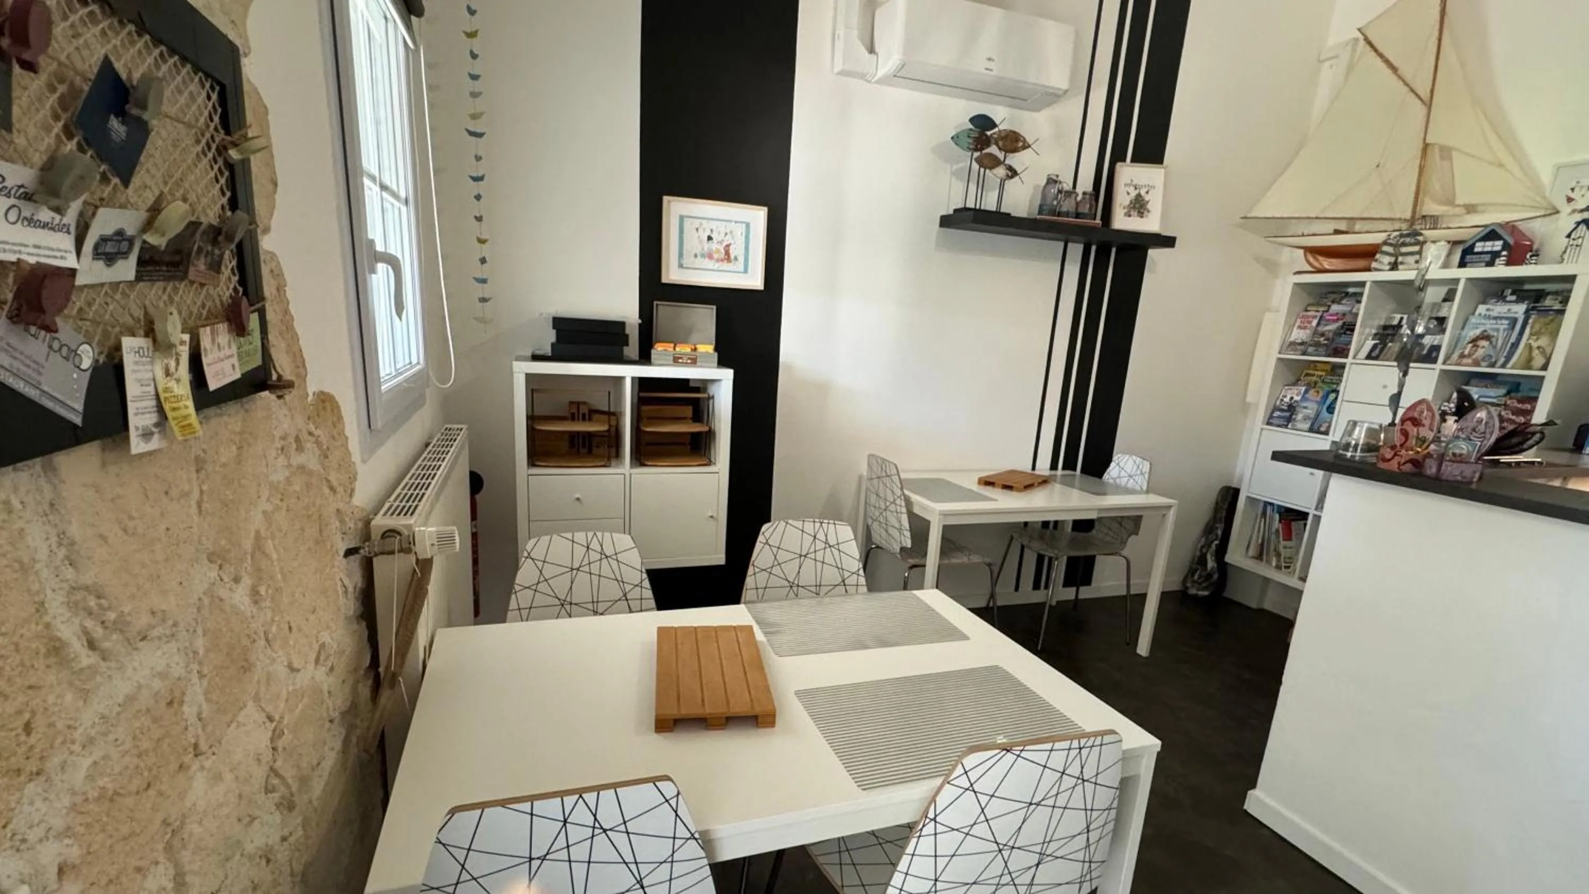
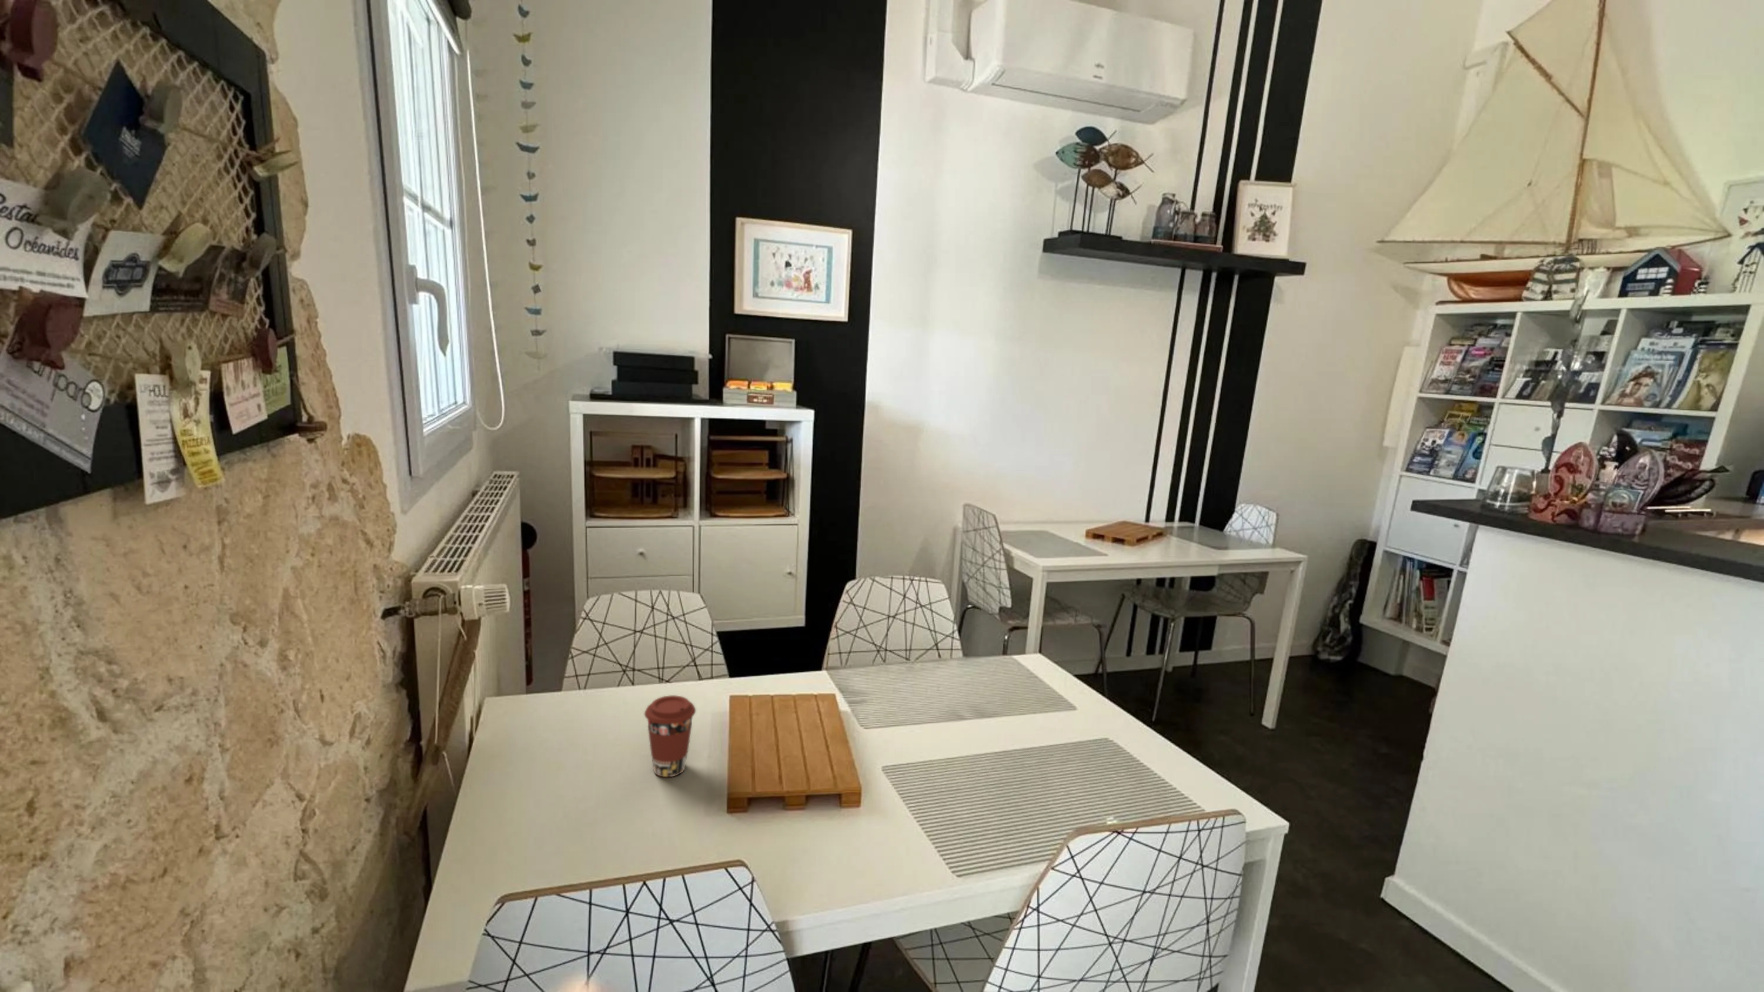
+ coffee cup [643,694,697,778]
